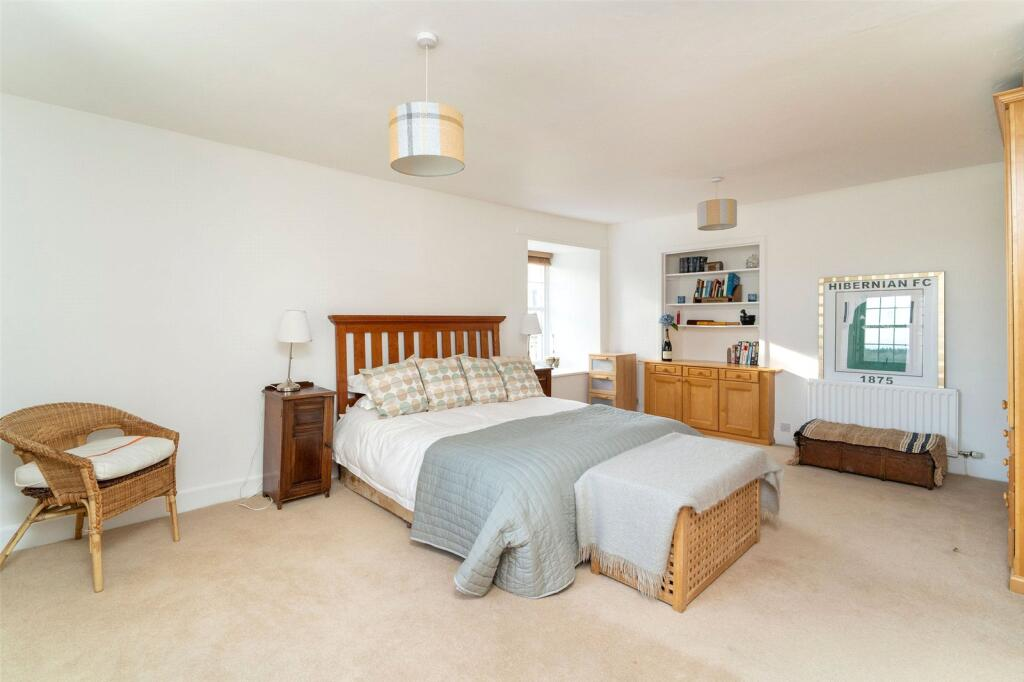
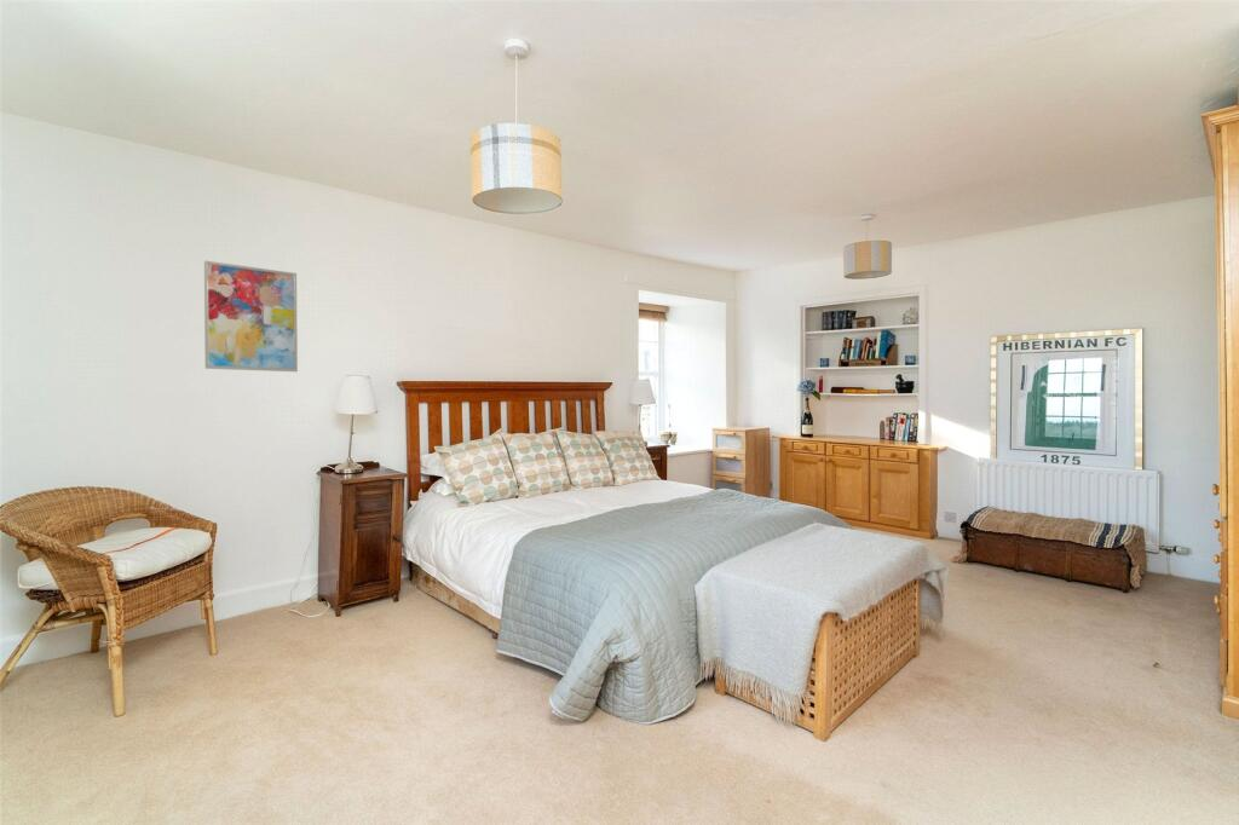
+ wall art [203,260,299,373]
